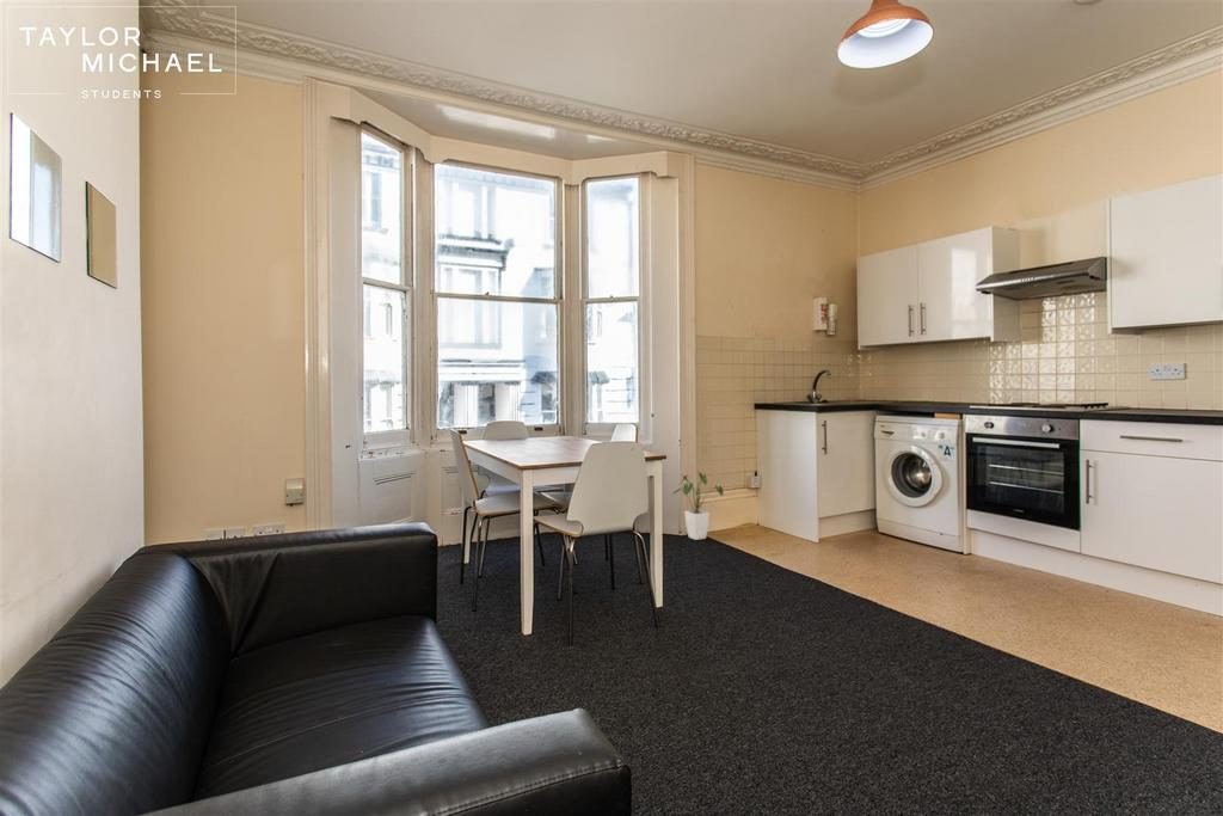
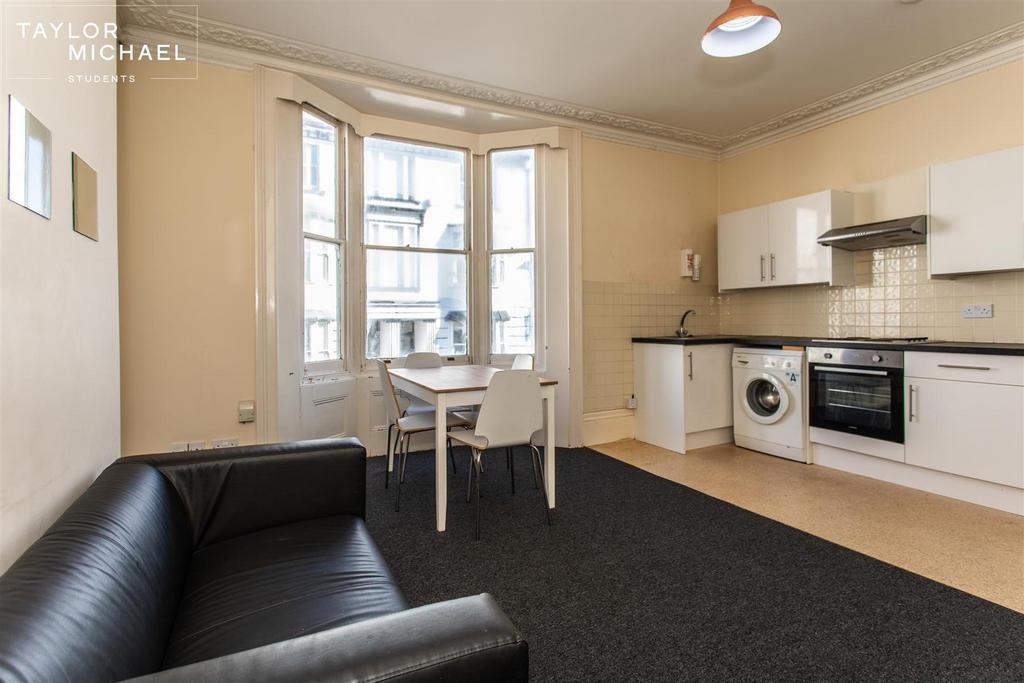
- house plant [671,470,725,541]
